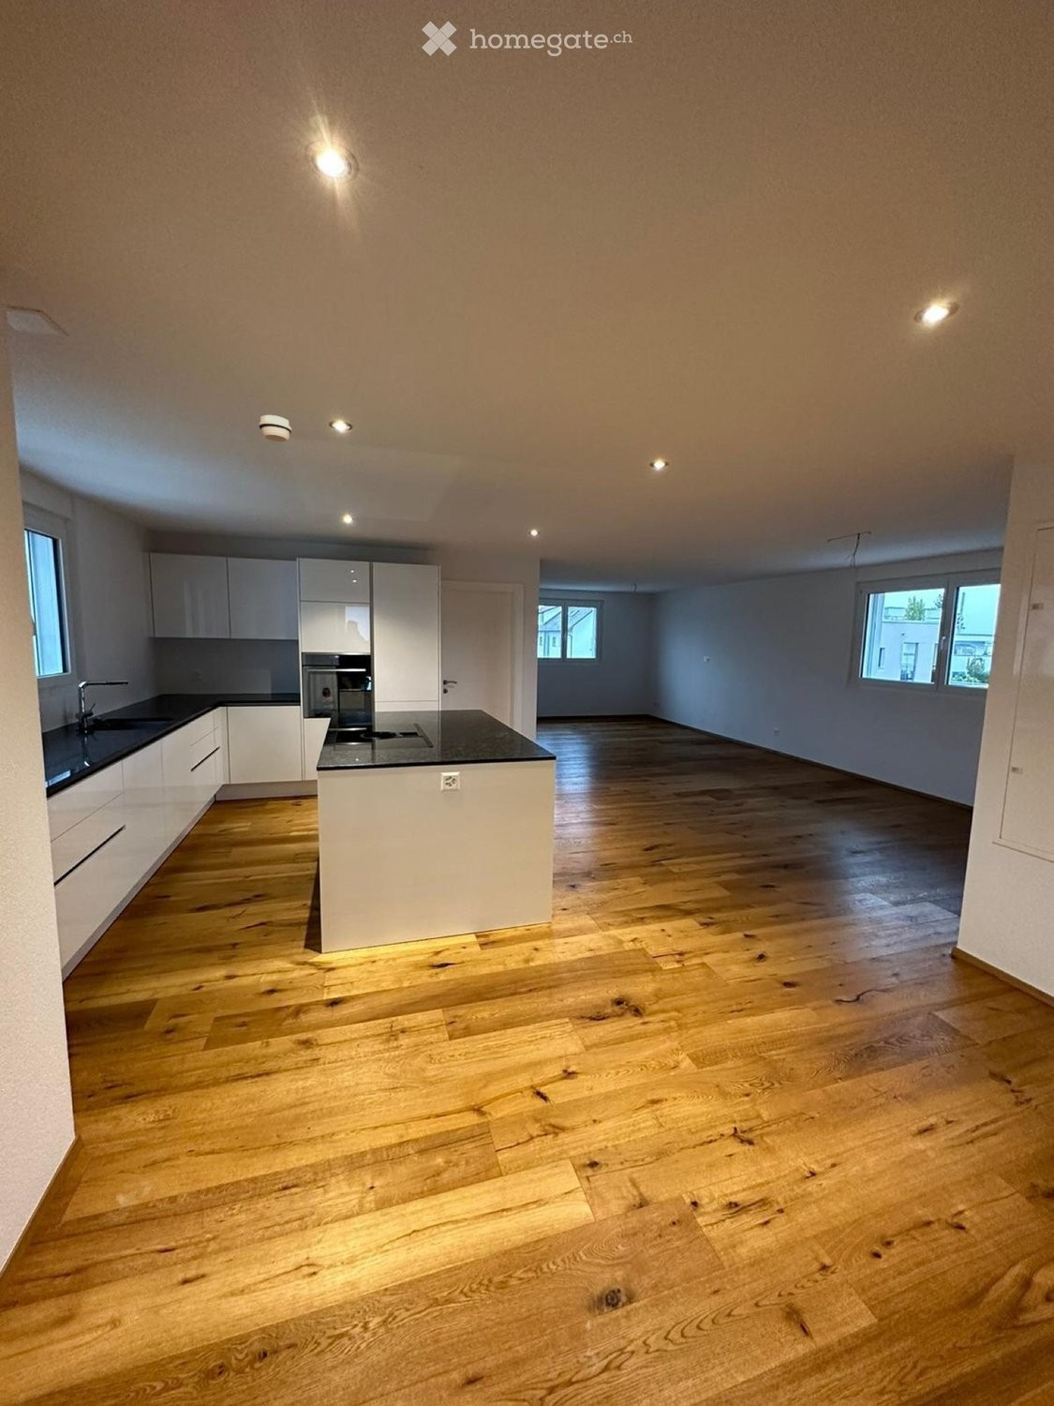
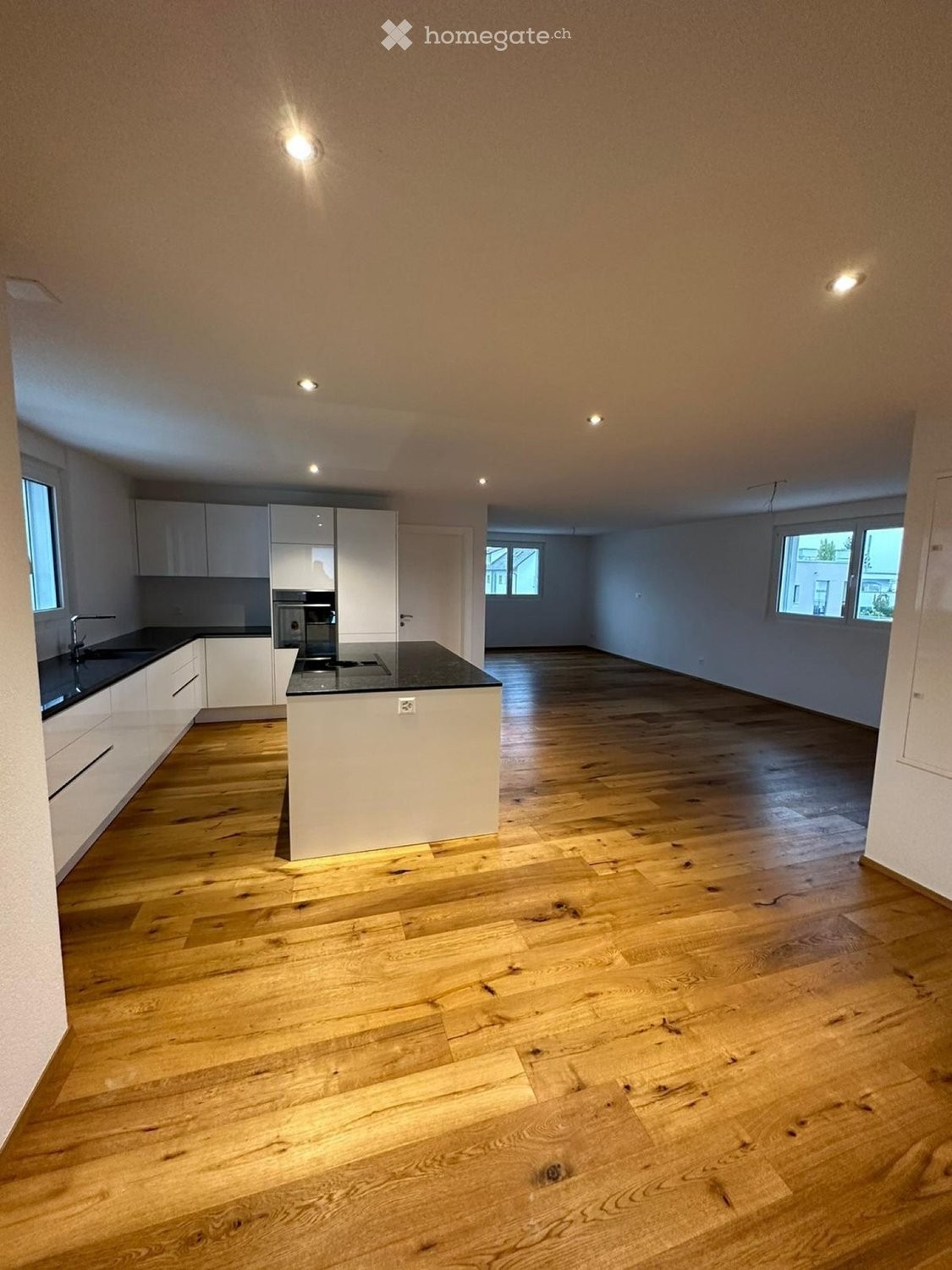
- smoke detector [258,414,292,443]
